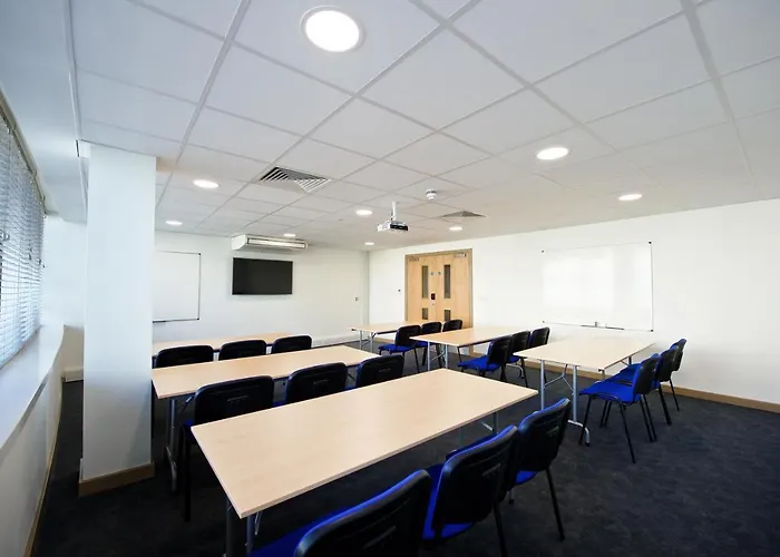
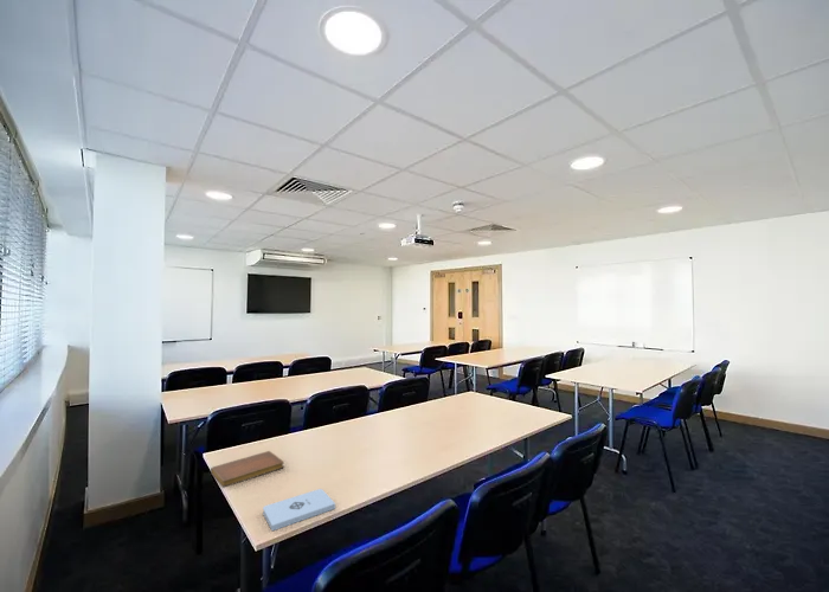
+ notebook [210,450,285,489]
+ notepad [262,488,336,532]
